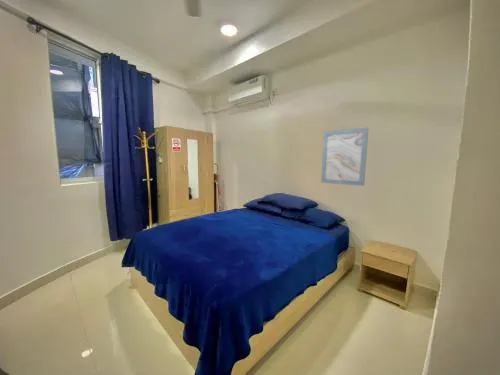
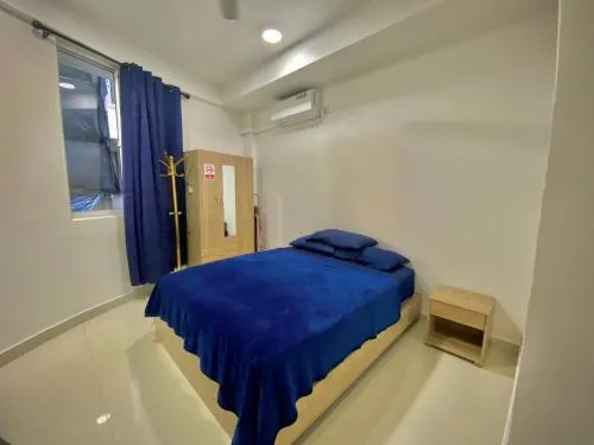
- wall art [320,127,369,187]
